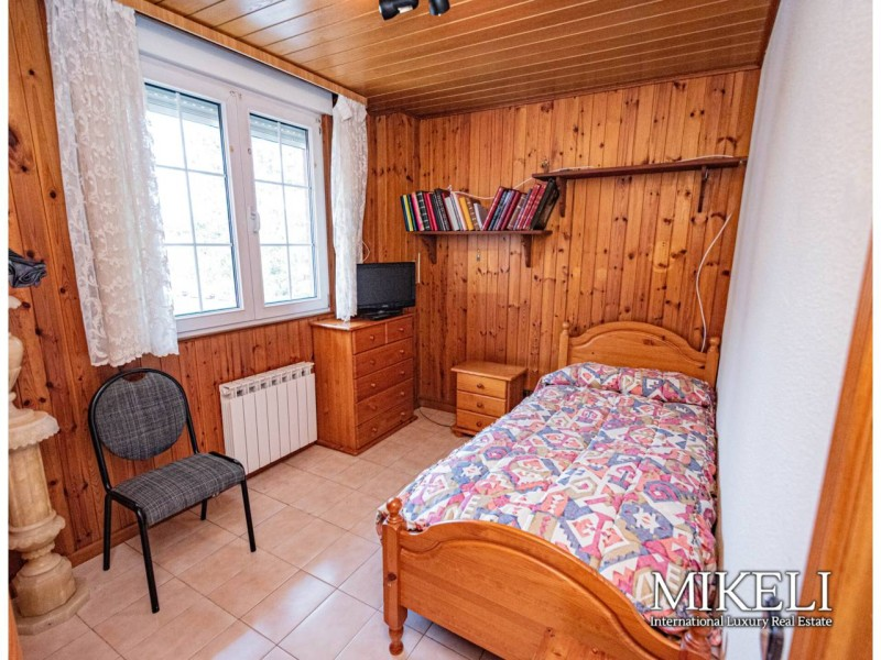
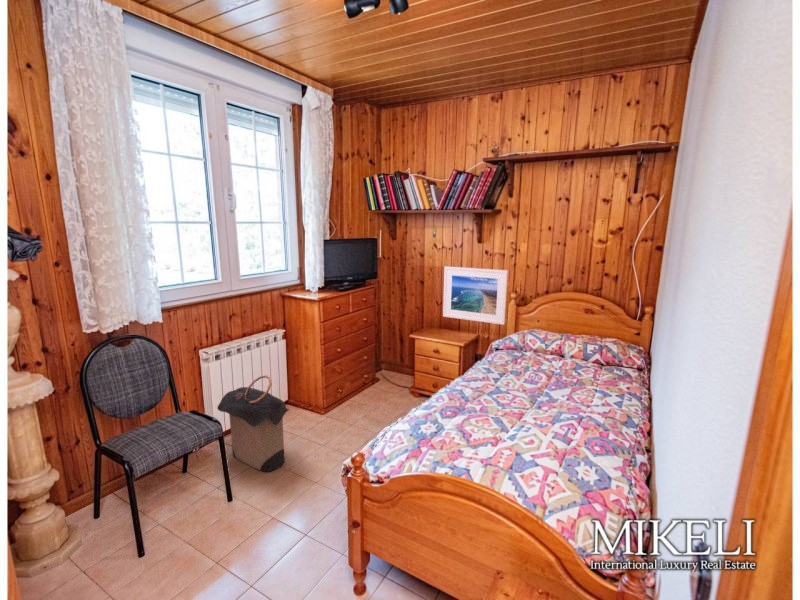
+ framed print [442,265,509,326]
+ laundry hamper [216,374,291,473]
